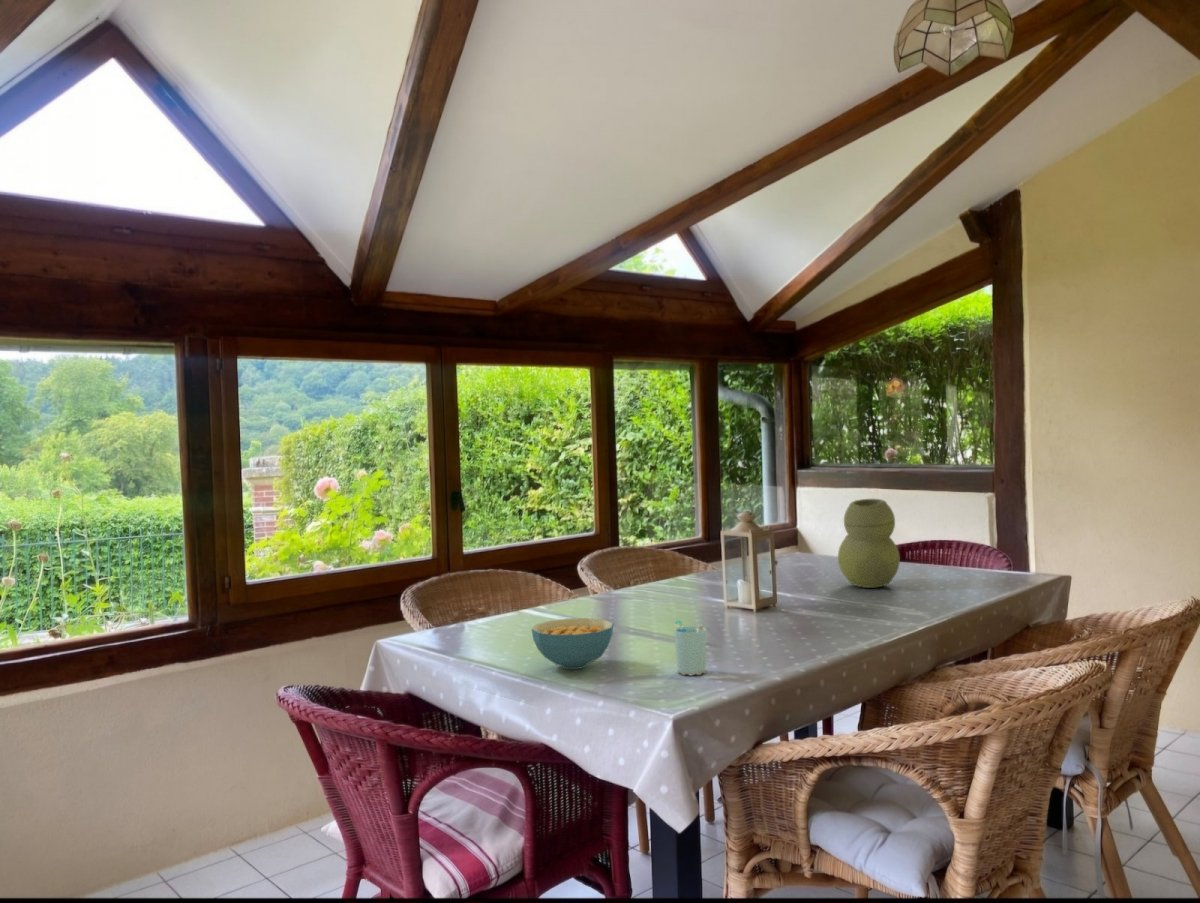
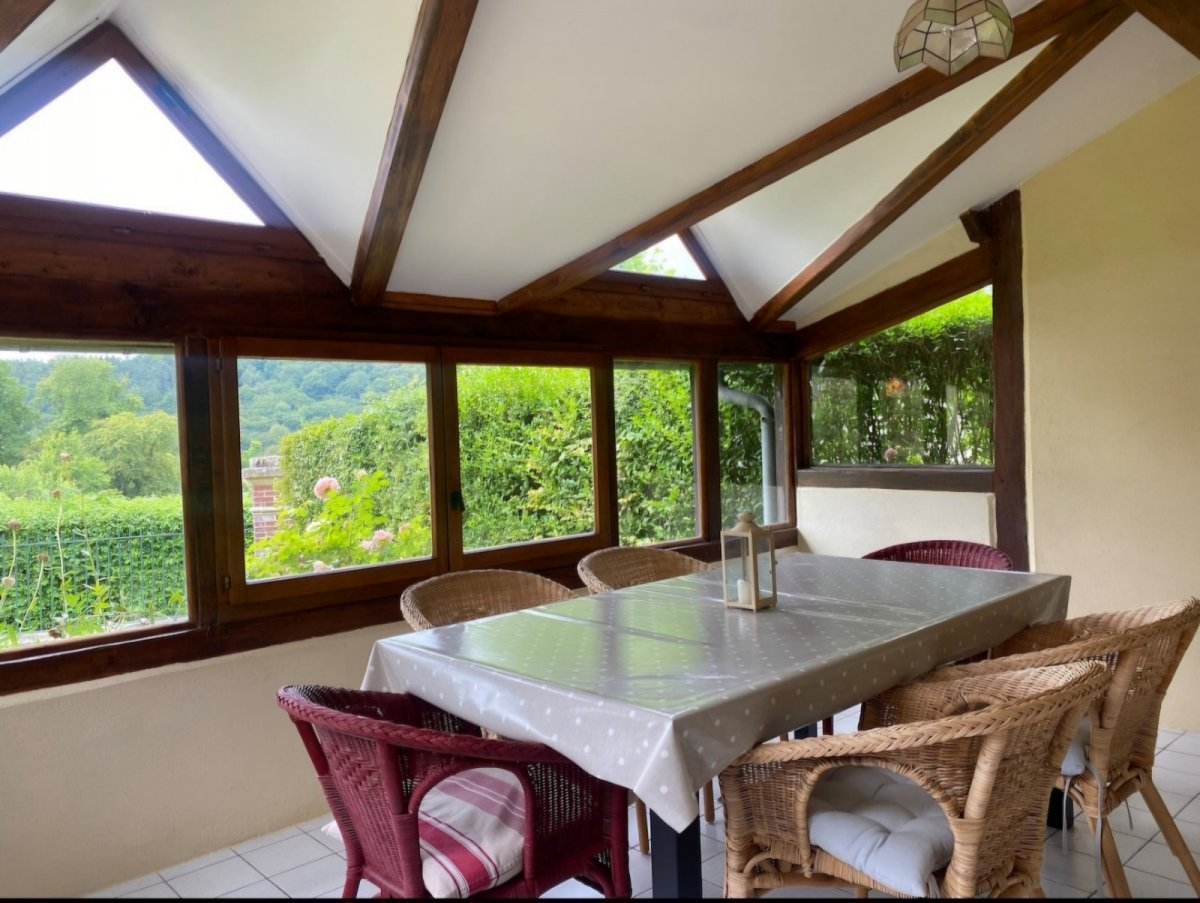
- cup [673,620,707,676]
- cereal bowl [531,617,614,670]
- vase [837,498,901,589]
